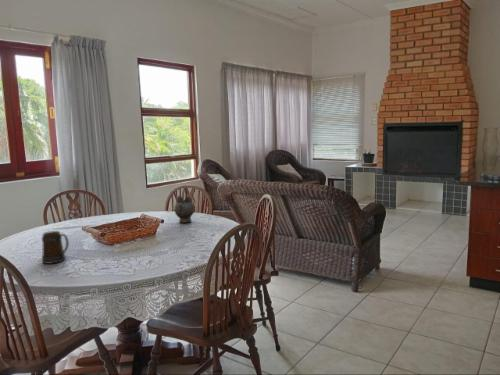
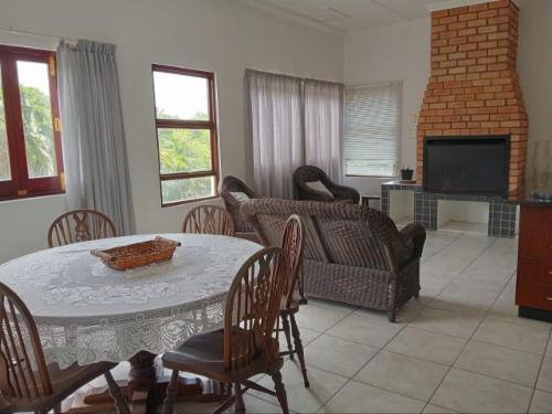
- teapot [173,186,196,224]
- mug [41,230,70,265]
